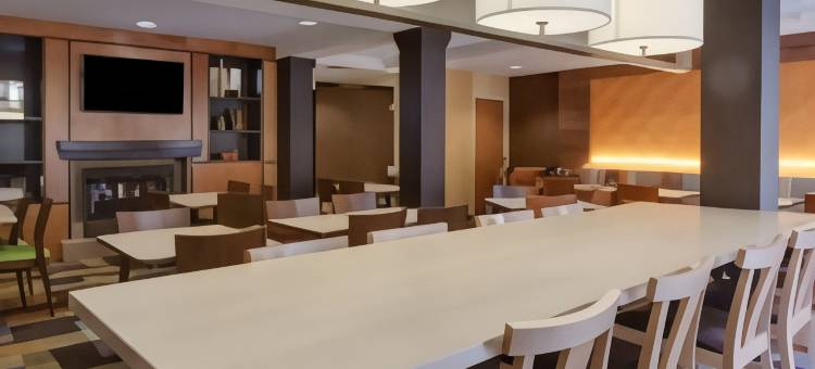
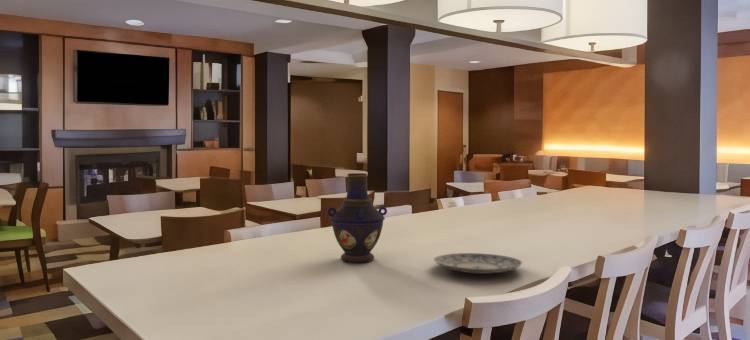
+ vase [326,172,388,263]
+ plate [433,252,523,275]
